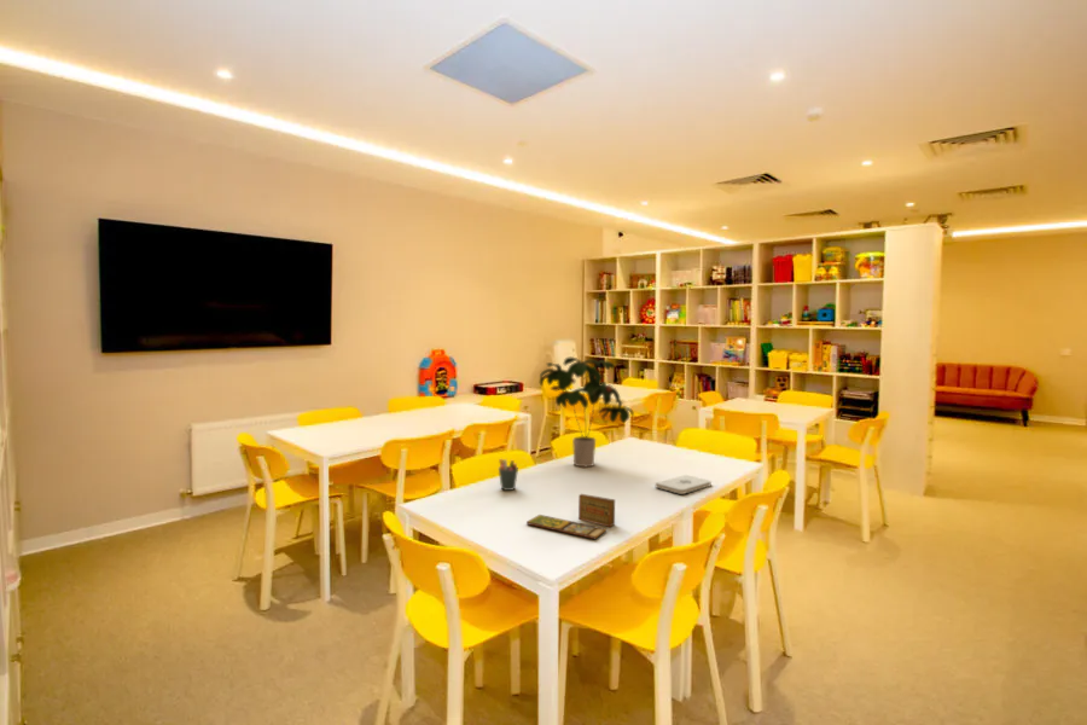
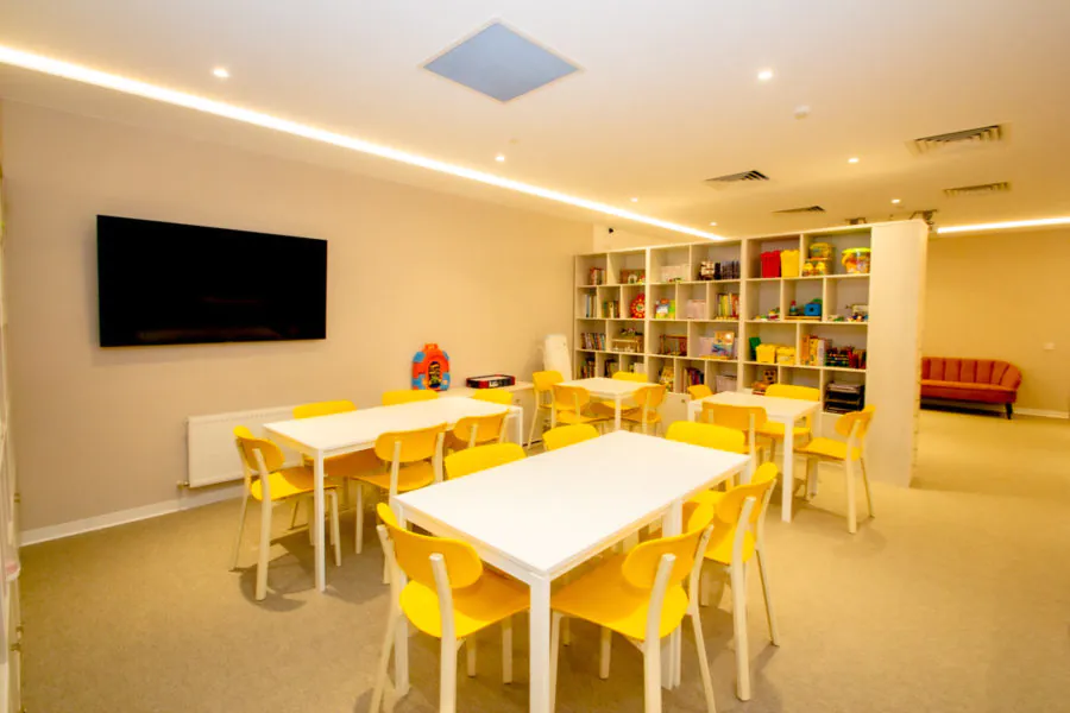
- pen holder [498,458,519,492]
- notepad [655,474,713,495]
- board game [525,493,616,540]
- potted plant [539,355,635,468]
